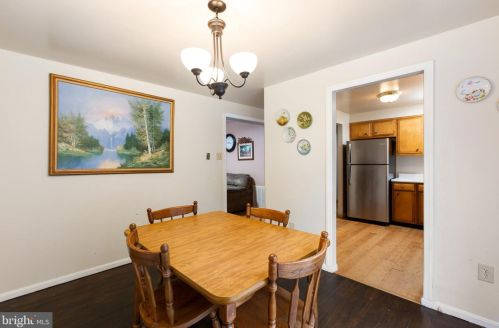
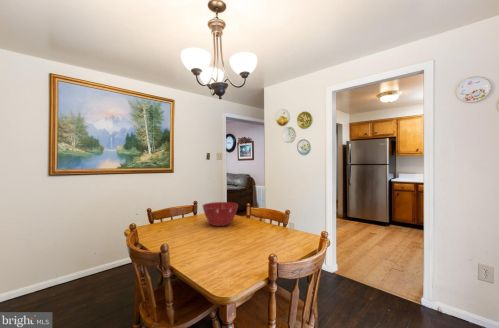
+ mixing bowl [201,201,239,227]
